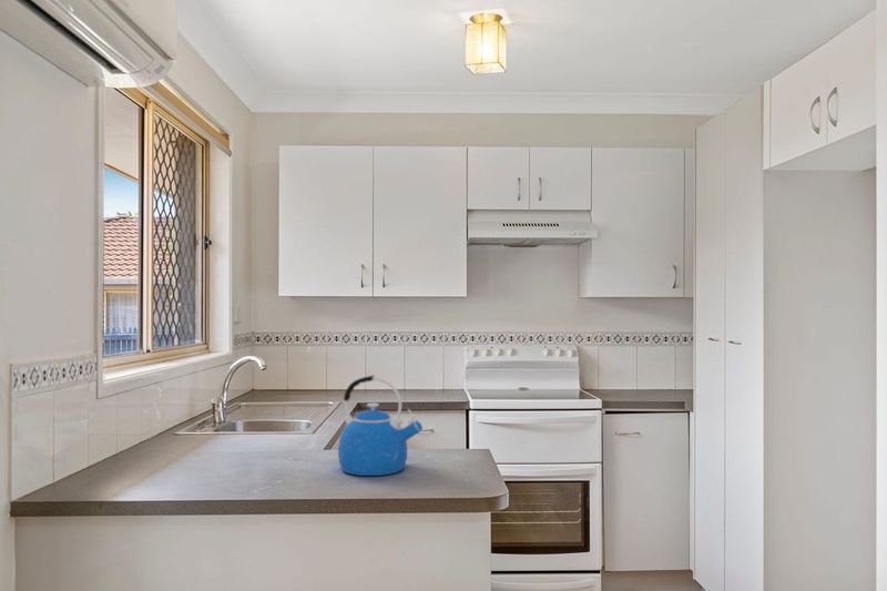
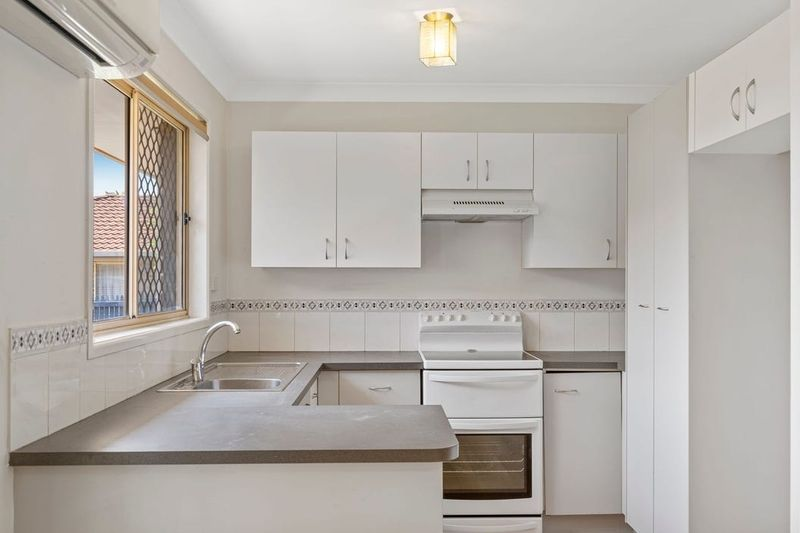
- kettle [337,375,424,477]
